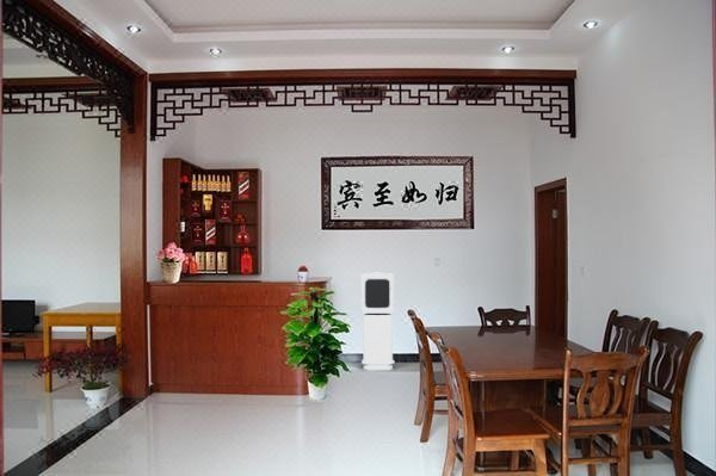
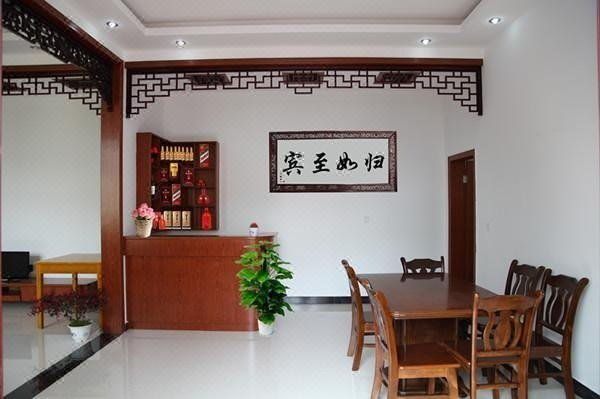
- air purifier [360,271,395,371]
